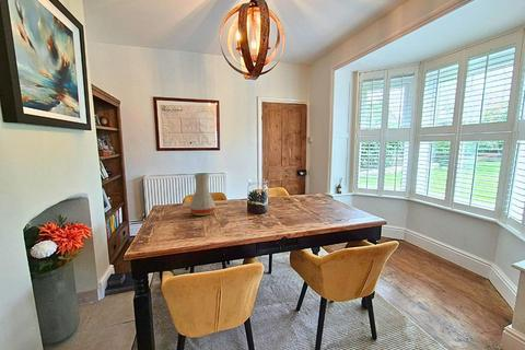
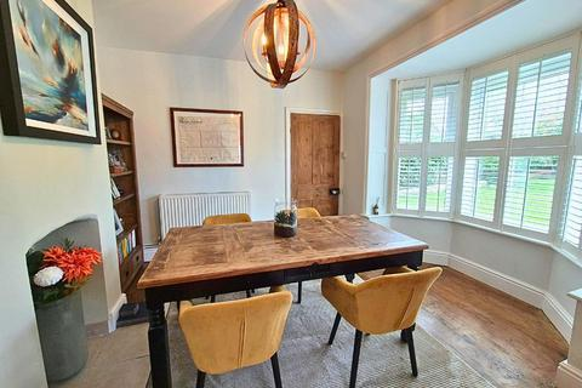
- vase [189,172,217,217]
